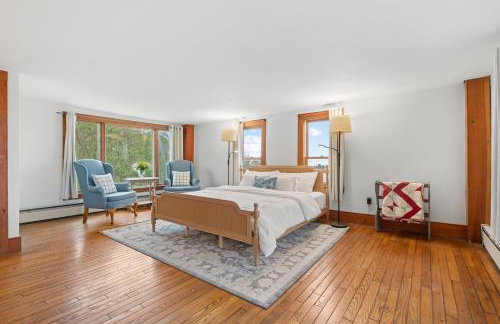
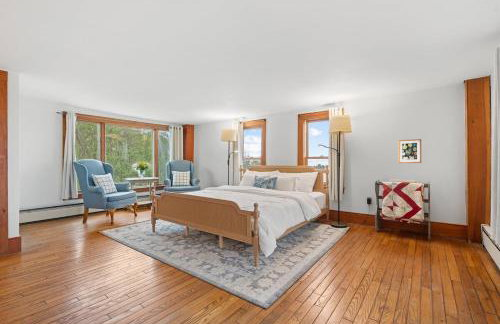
+ wall art [397,138,422,164]
